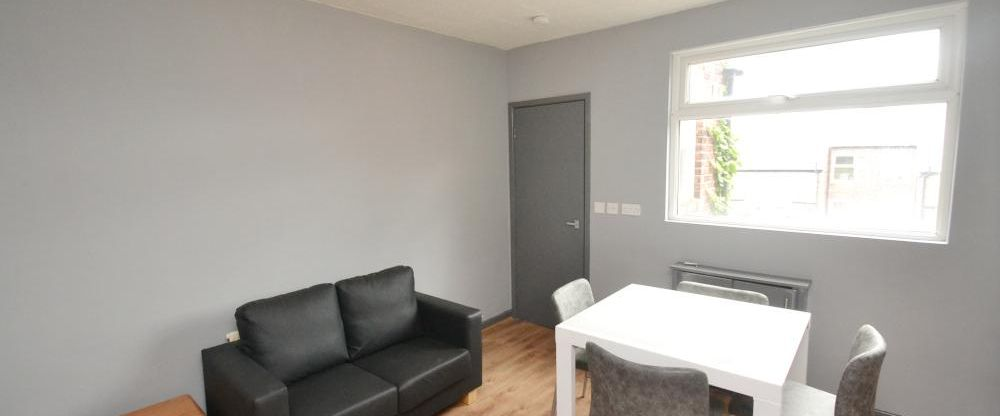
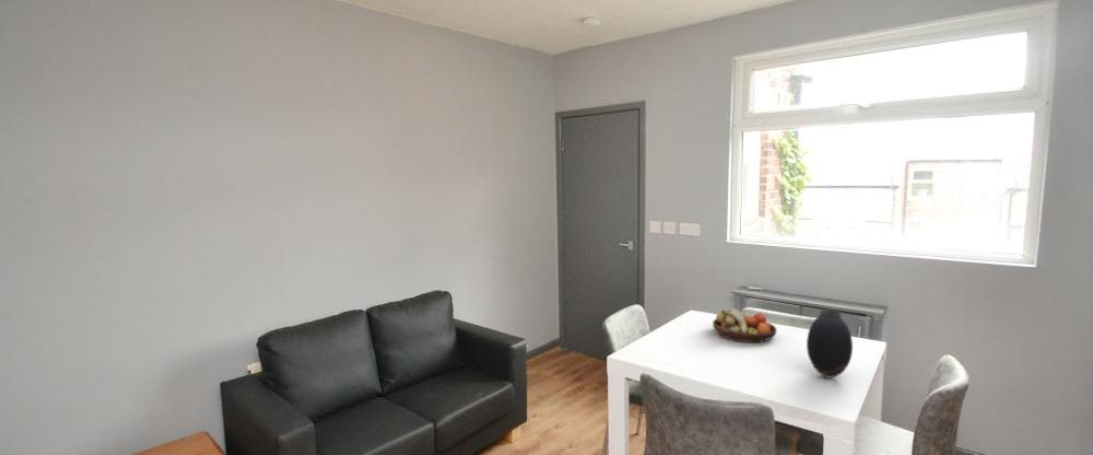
+ fruit bowl [712,307,778,343]
+ vase [806,308,854,380]
